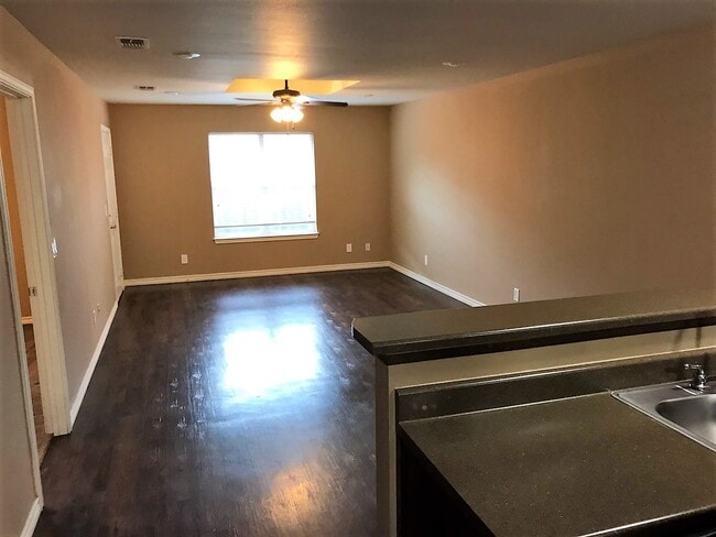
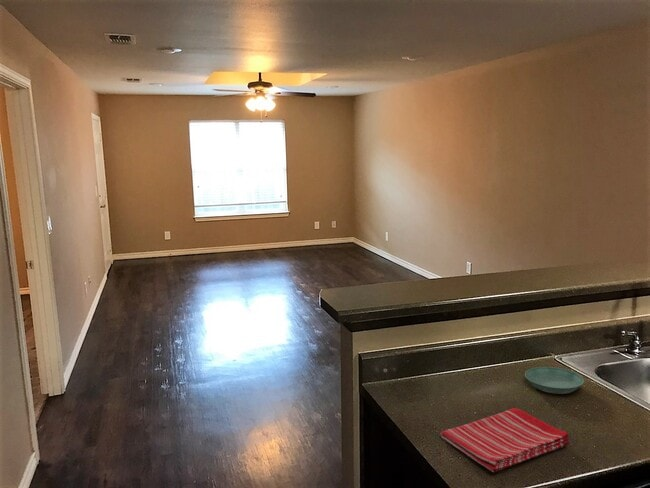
+ dish towel [439,407,570,473]
+ saucer [524,366,585,395]
